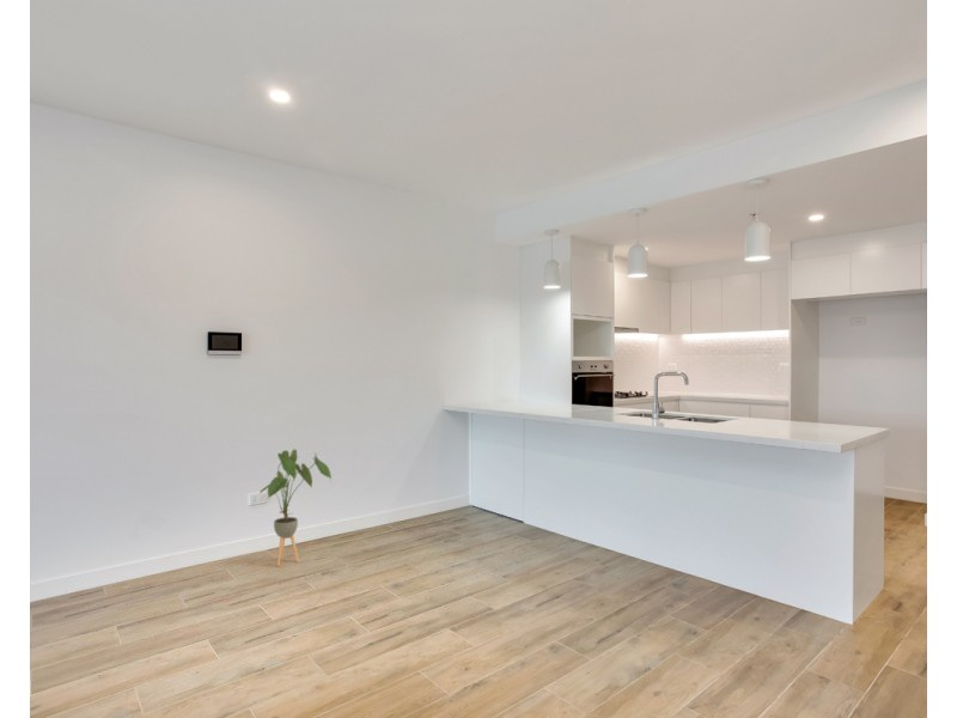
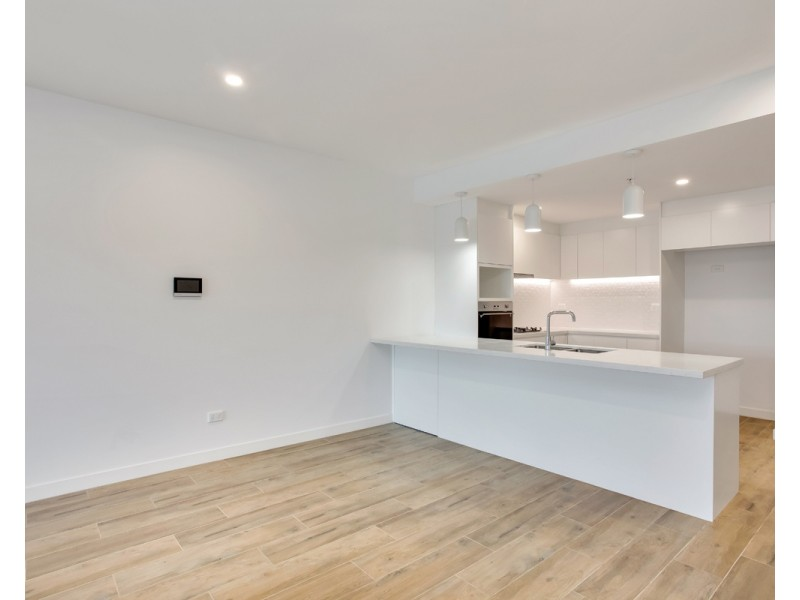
- house plant [258,448,333,567]
